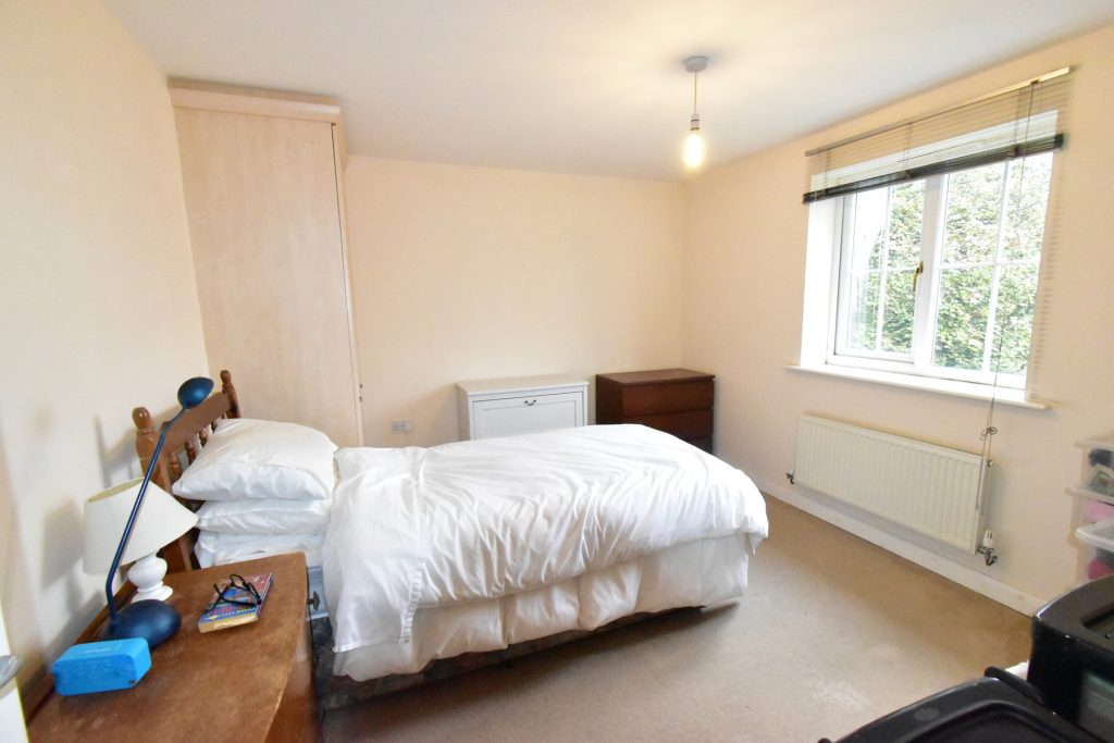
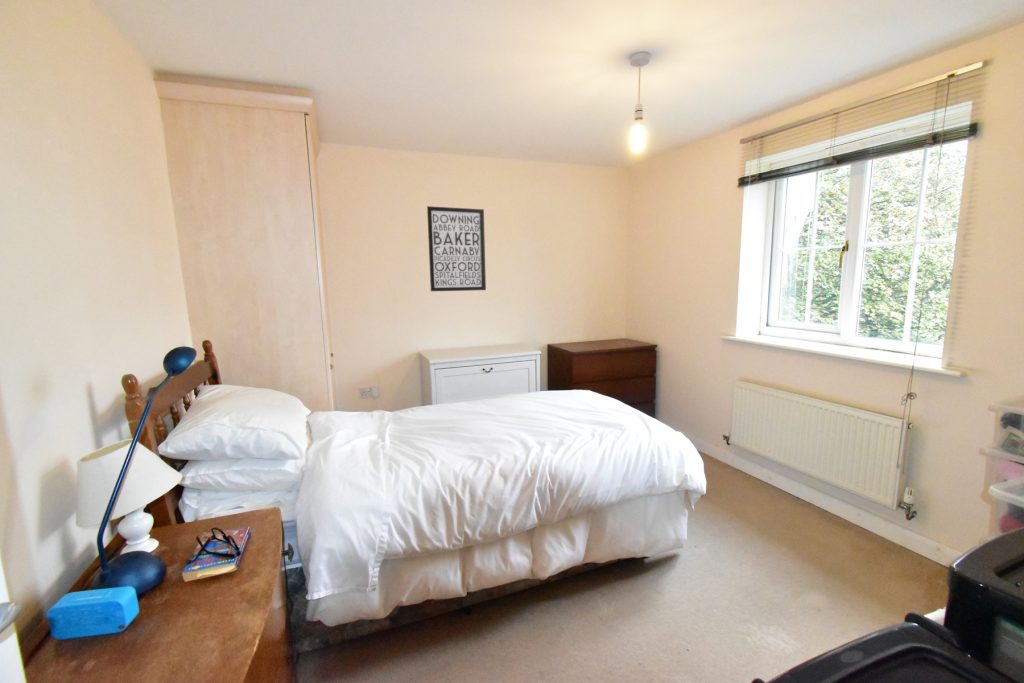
+ wall art [426,205,487,292]
